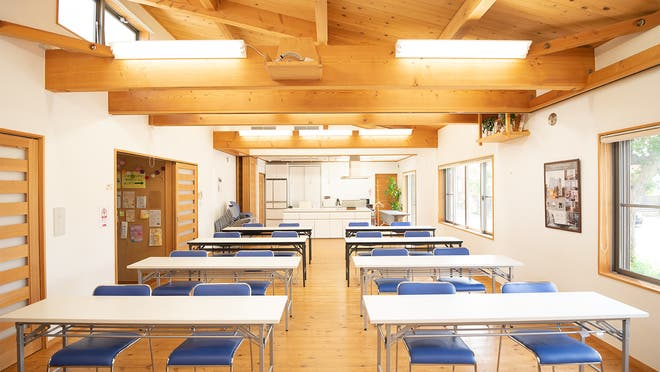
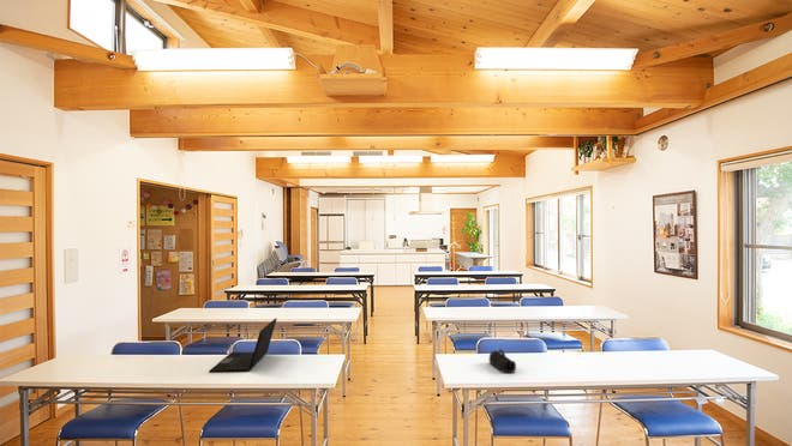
+ laptop [208,317,278,374]
+ pencil case [488,348,517,374]
